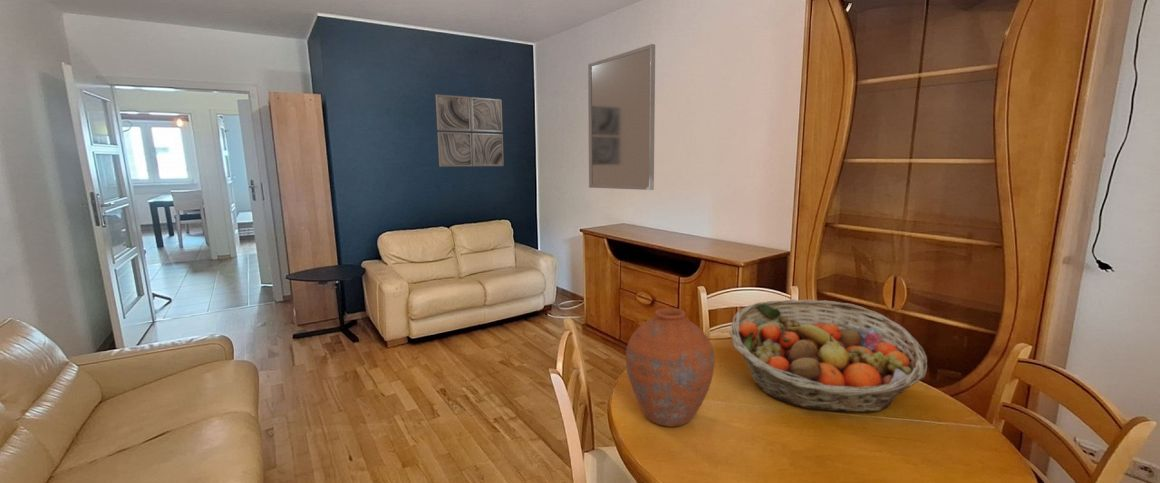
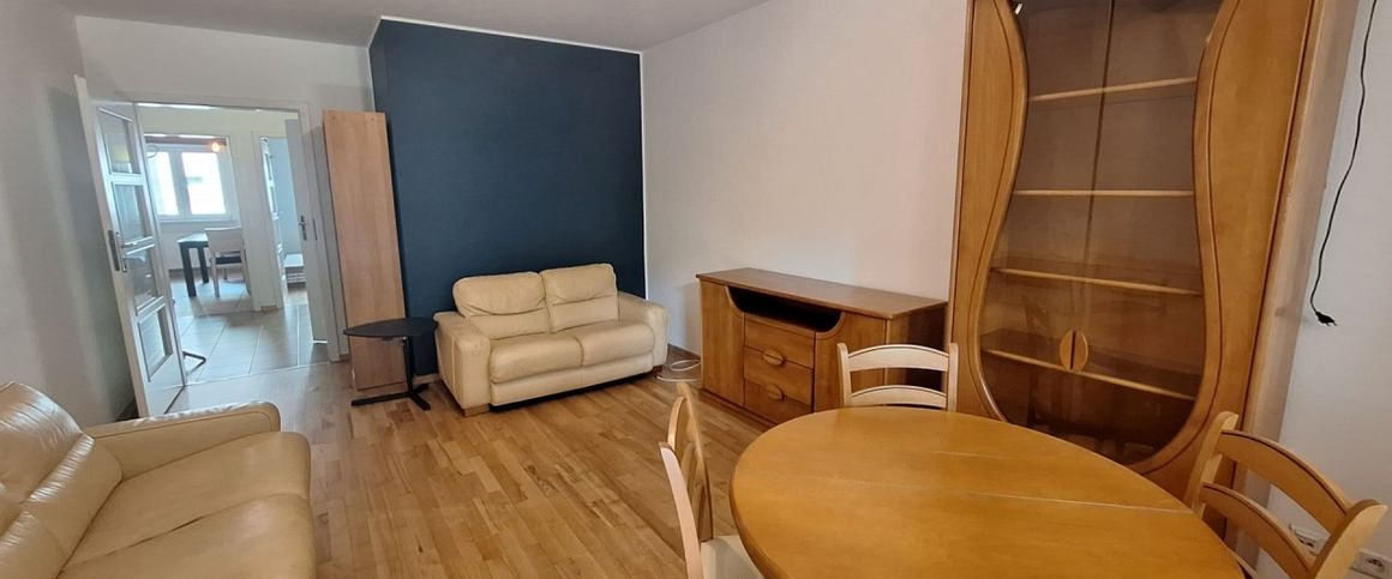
- home mirror [587,43,656,191]
- vase [625,307,715,427]
- wall art [435,94,505,167]
- fruit basket [729,299,928,413]
